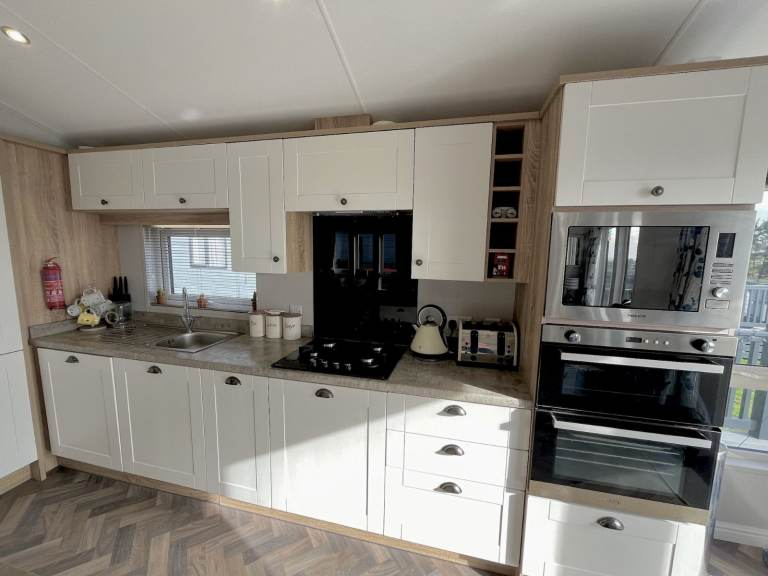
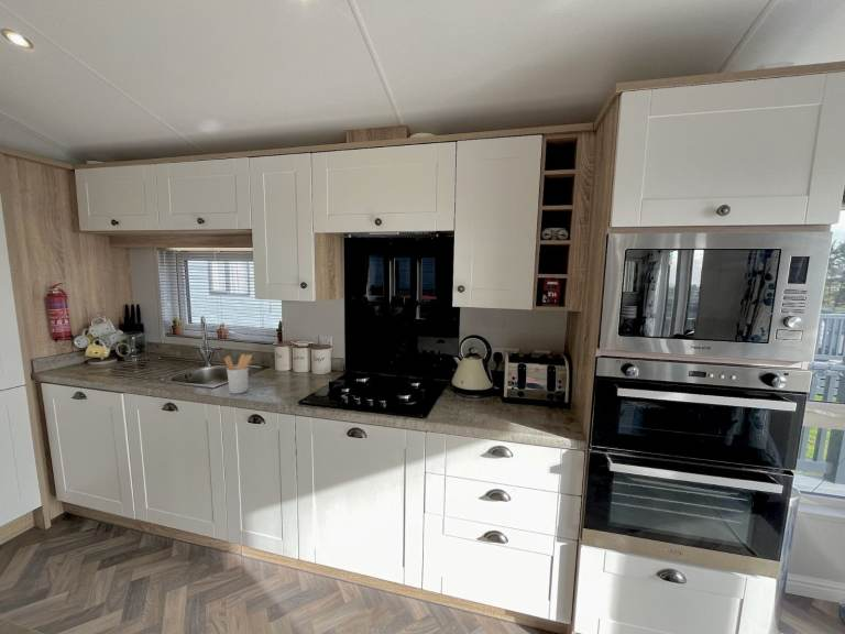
+ utensil holder [223,353,253,394]
